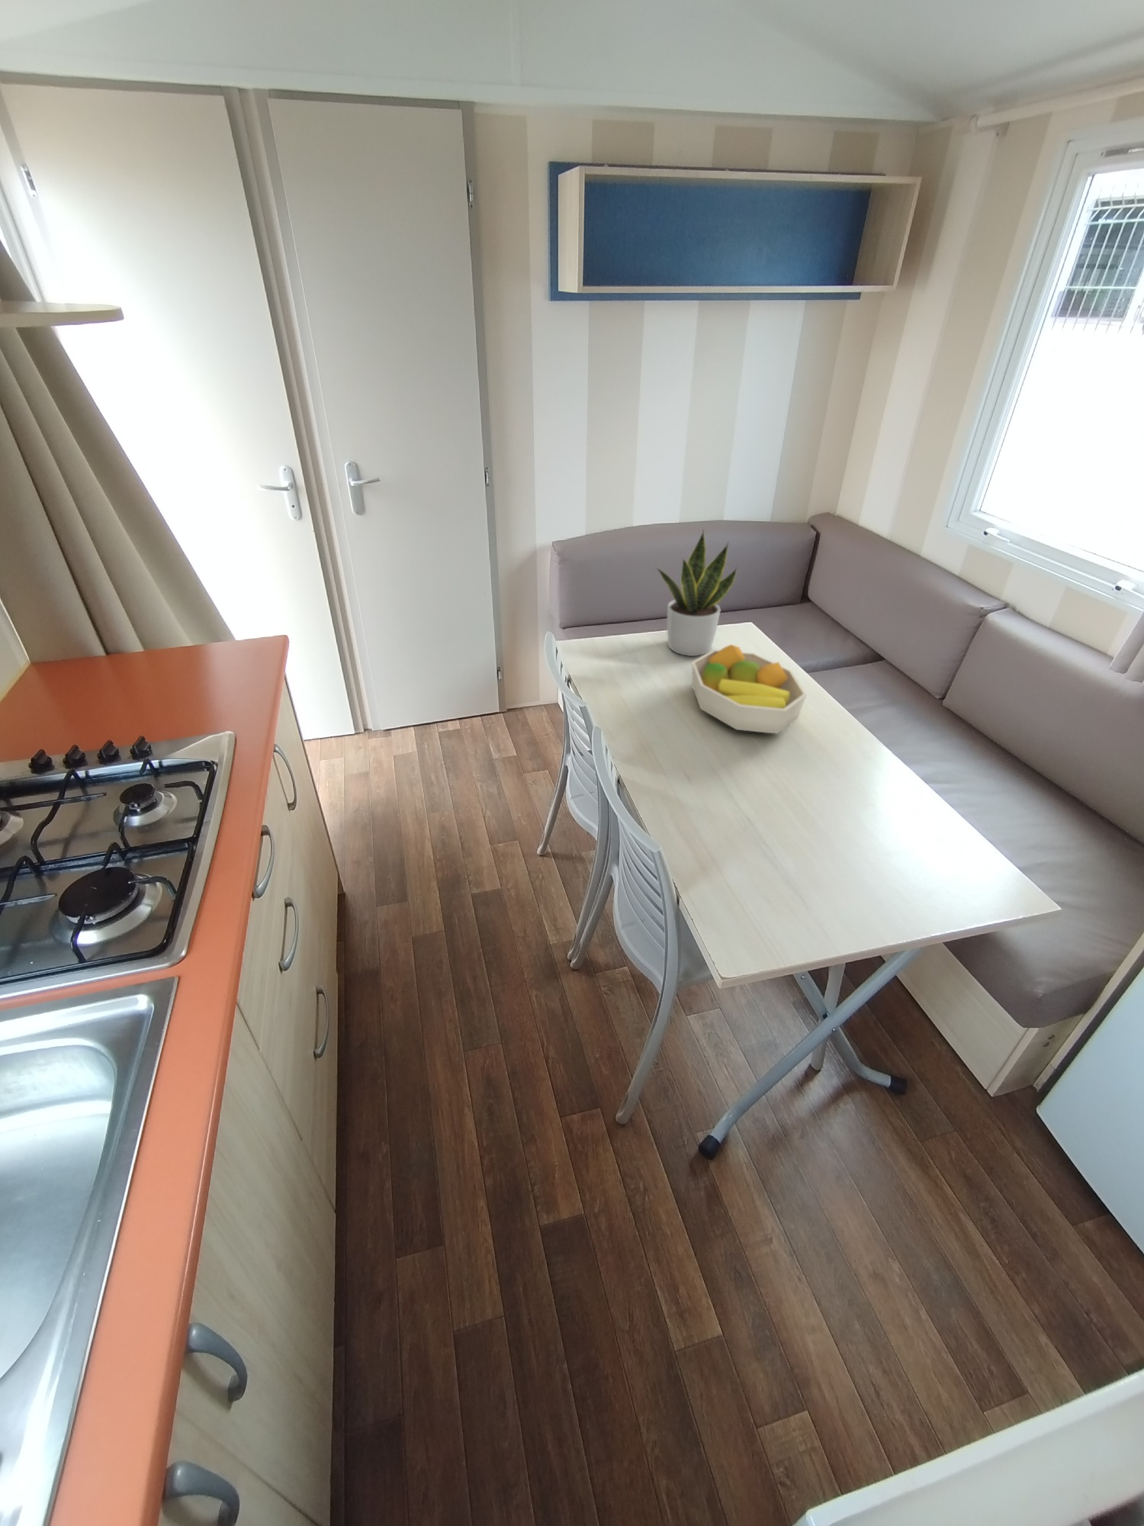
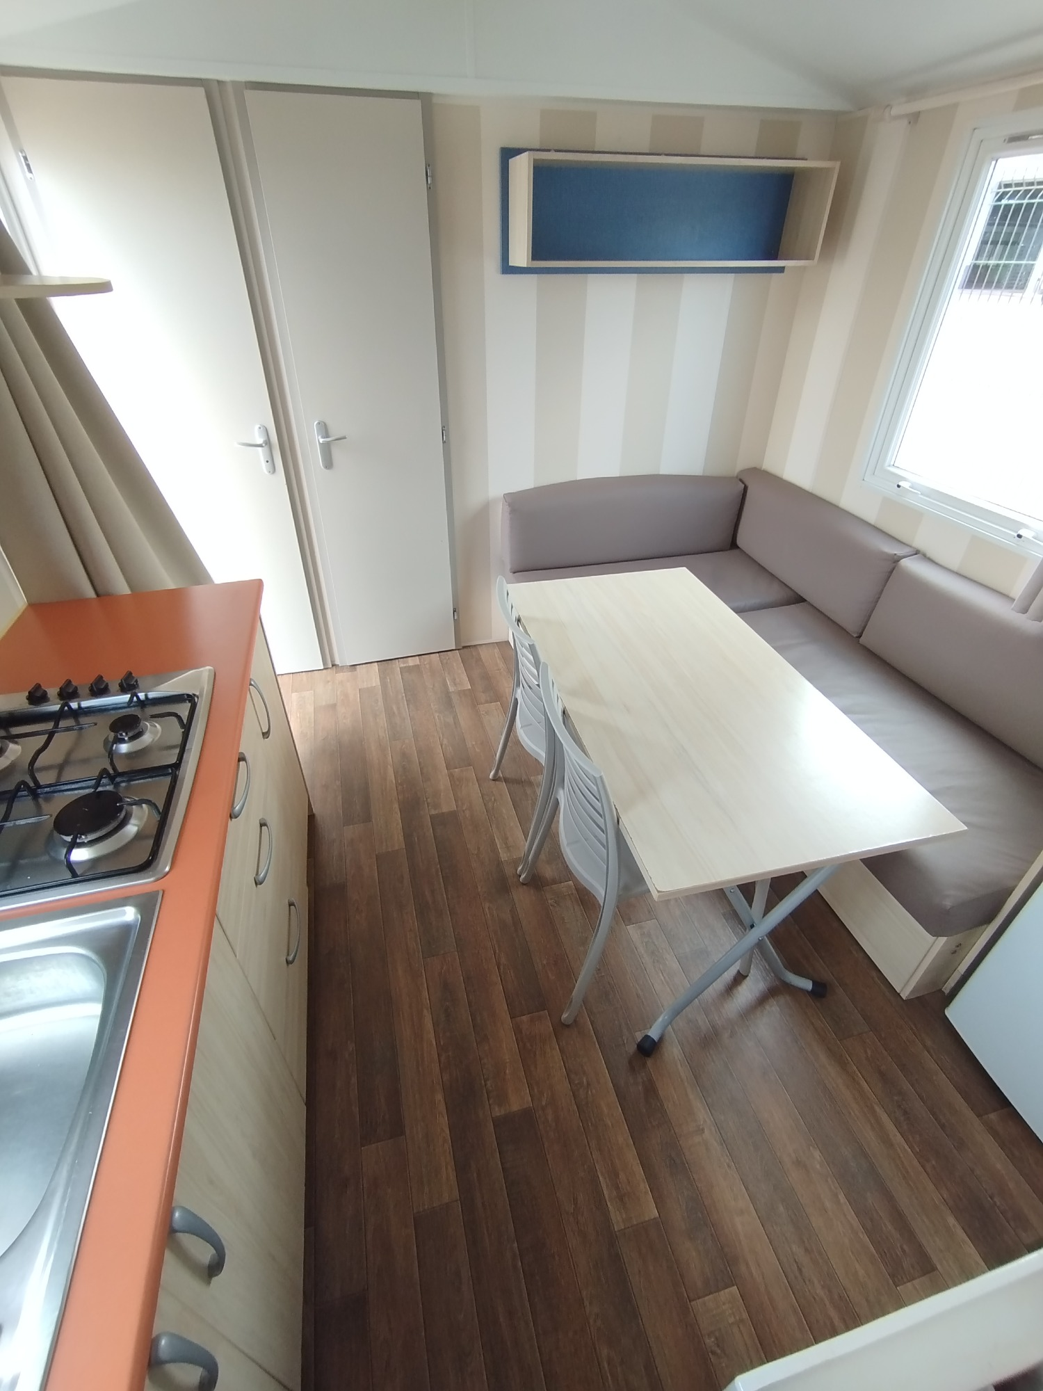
- fruit bowl [691,644,808,735]
- potted plant [655,529,738,657]
